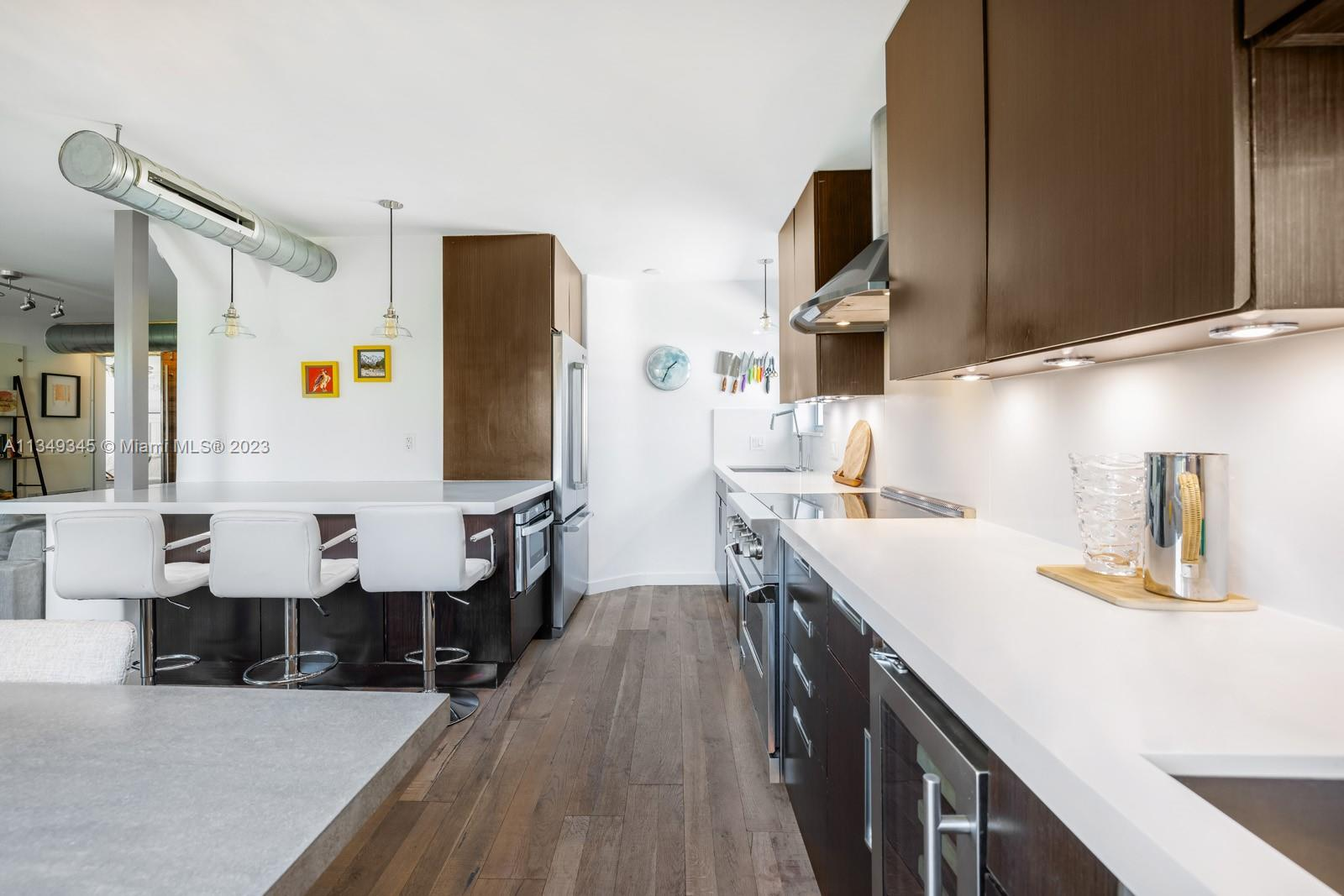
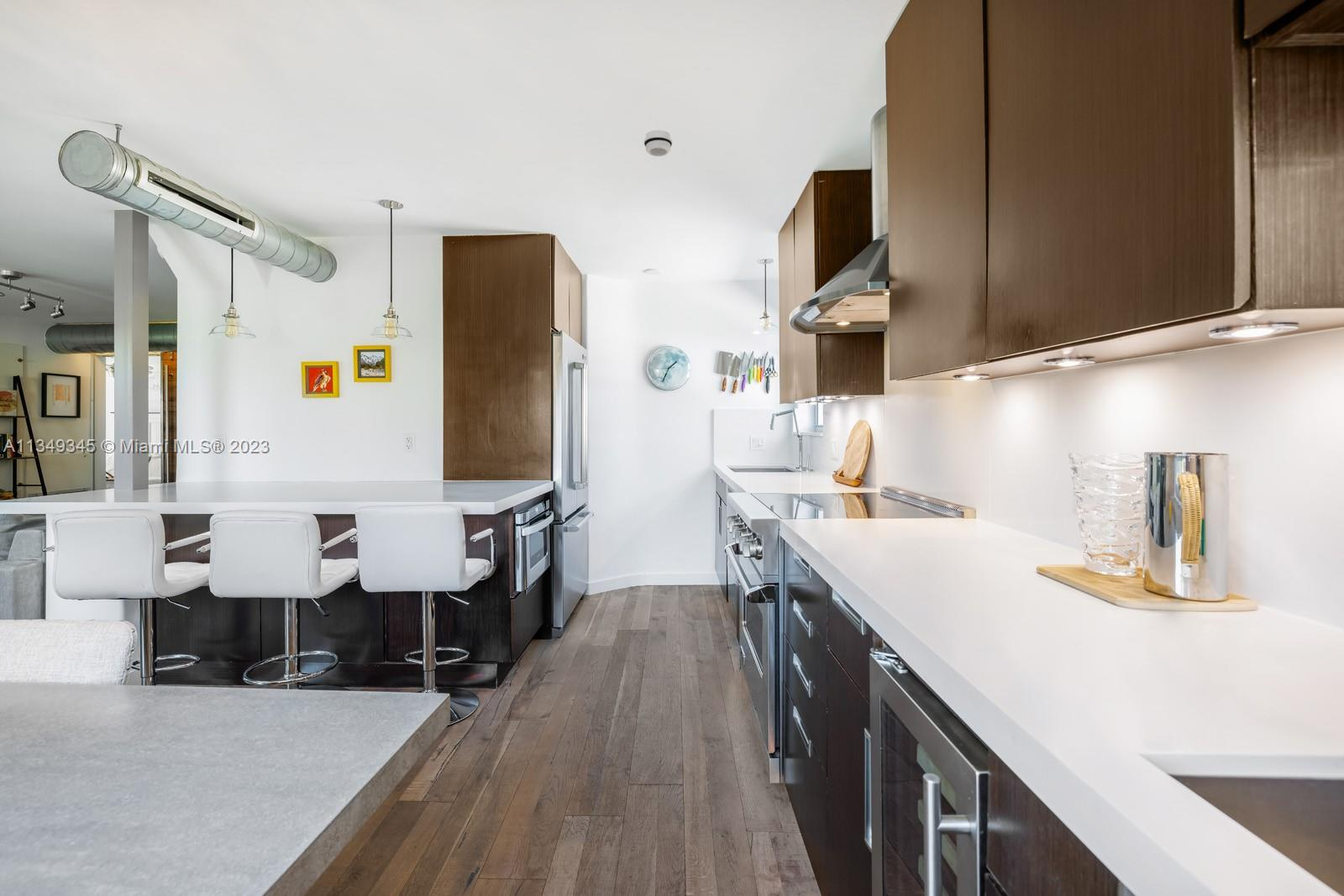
+ smoke detector [643,129,673,157]
